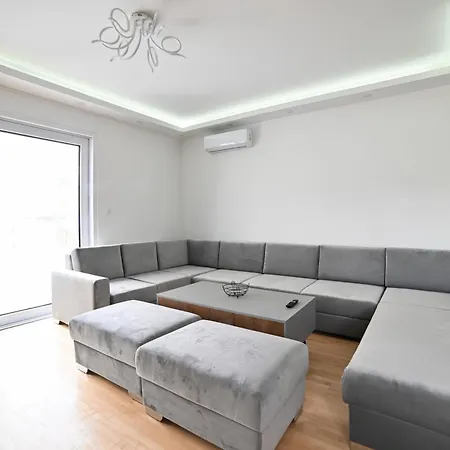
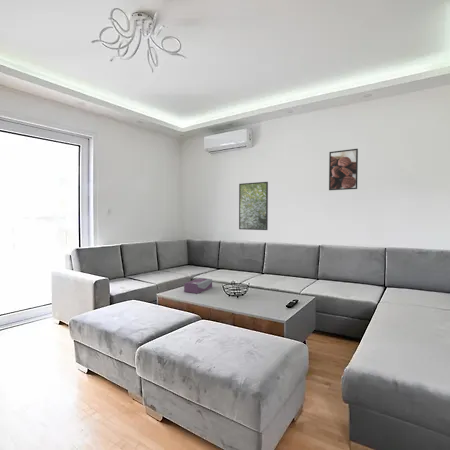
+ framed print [328,148,359,191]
+ tissue box [183,277,213,294]
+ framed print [238,181,269,231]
